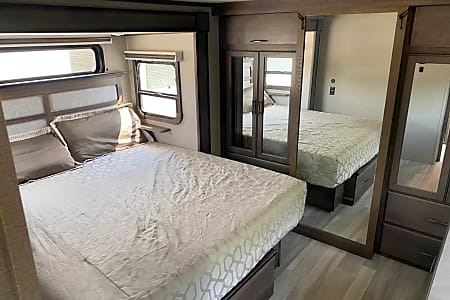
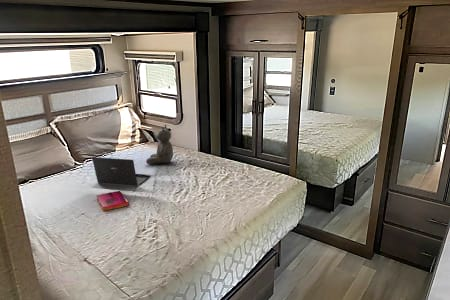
+ teddy bear [145,124,174,165]
+ hardback book [95,190,130,212]
+ laptop [91,156,151,187]
